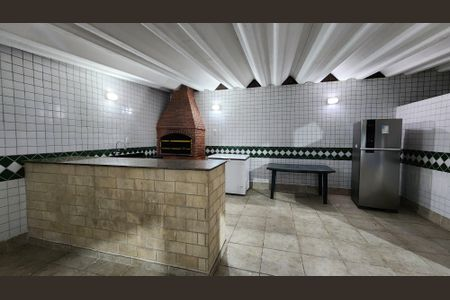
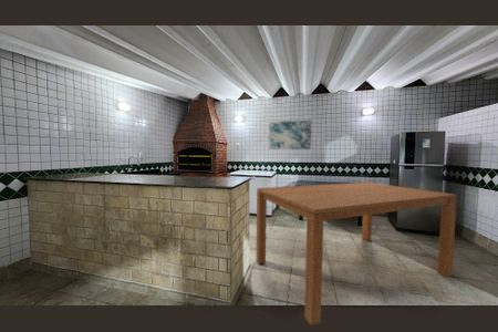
+ dining table [256,181,458,326]
+ wall art [268,120,312,151]
